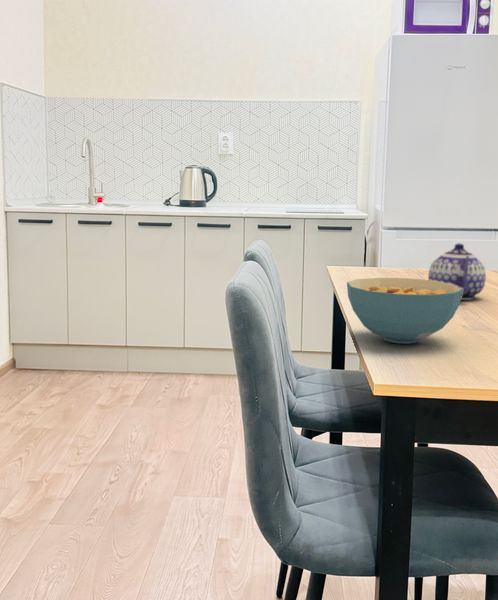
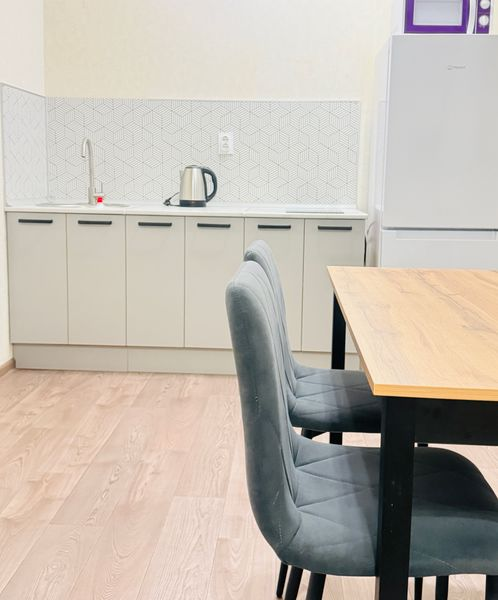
- cereal bowl [346,277,463,345]
- teapot [427,243,487,301]
